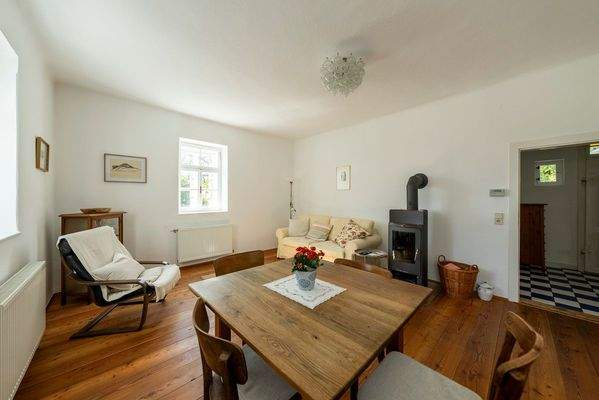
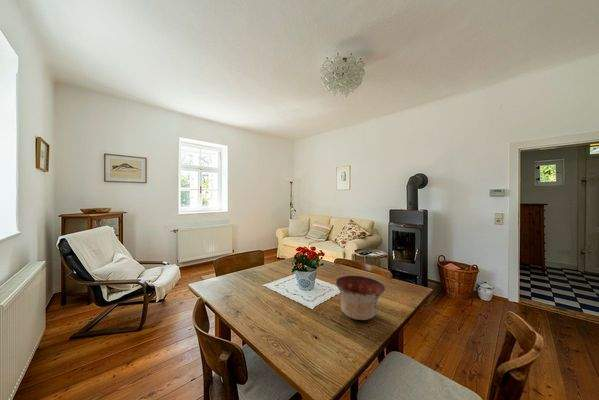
+ bowl [335,275,386,321]
